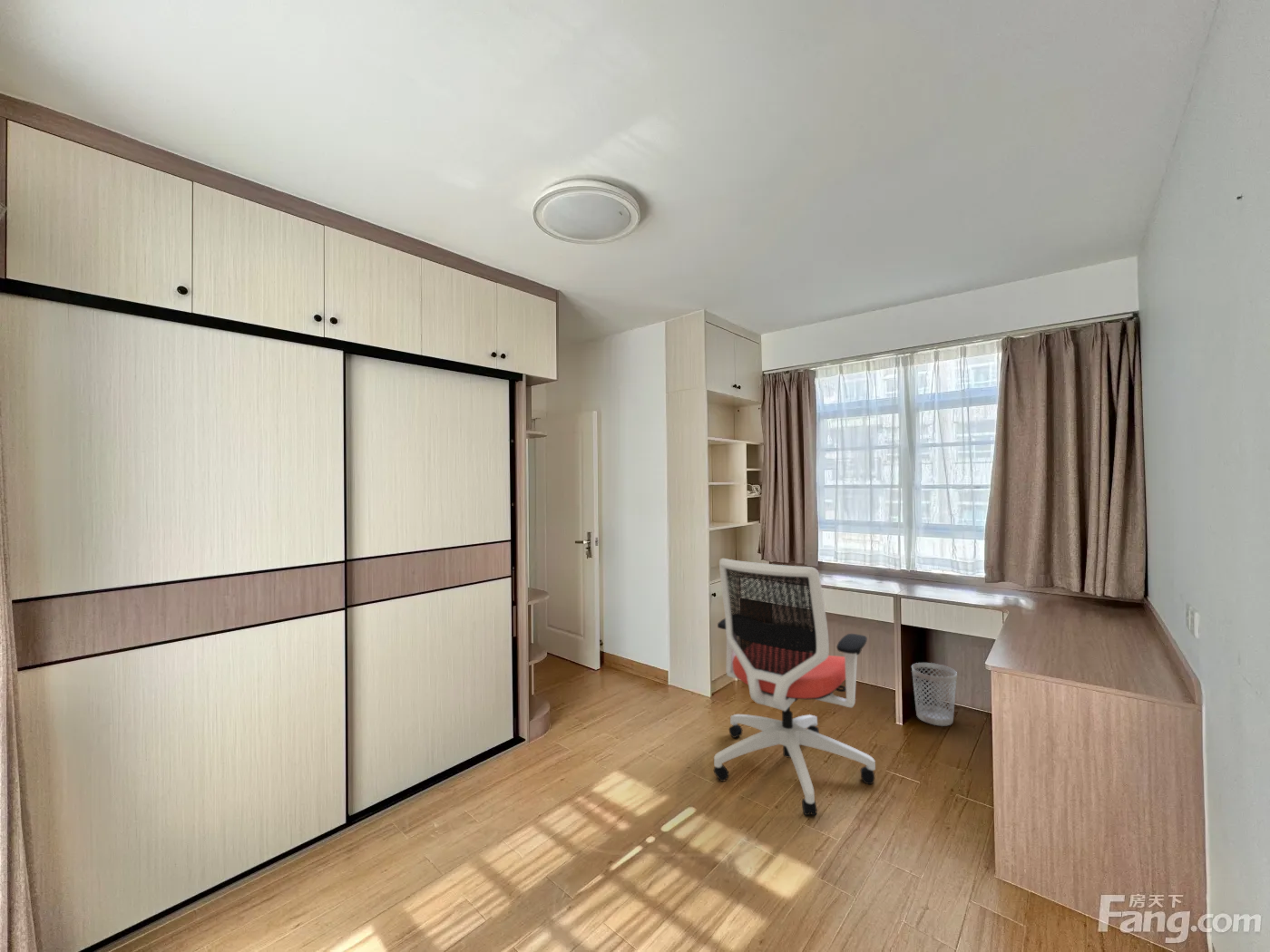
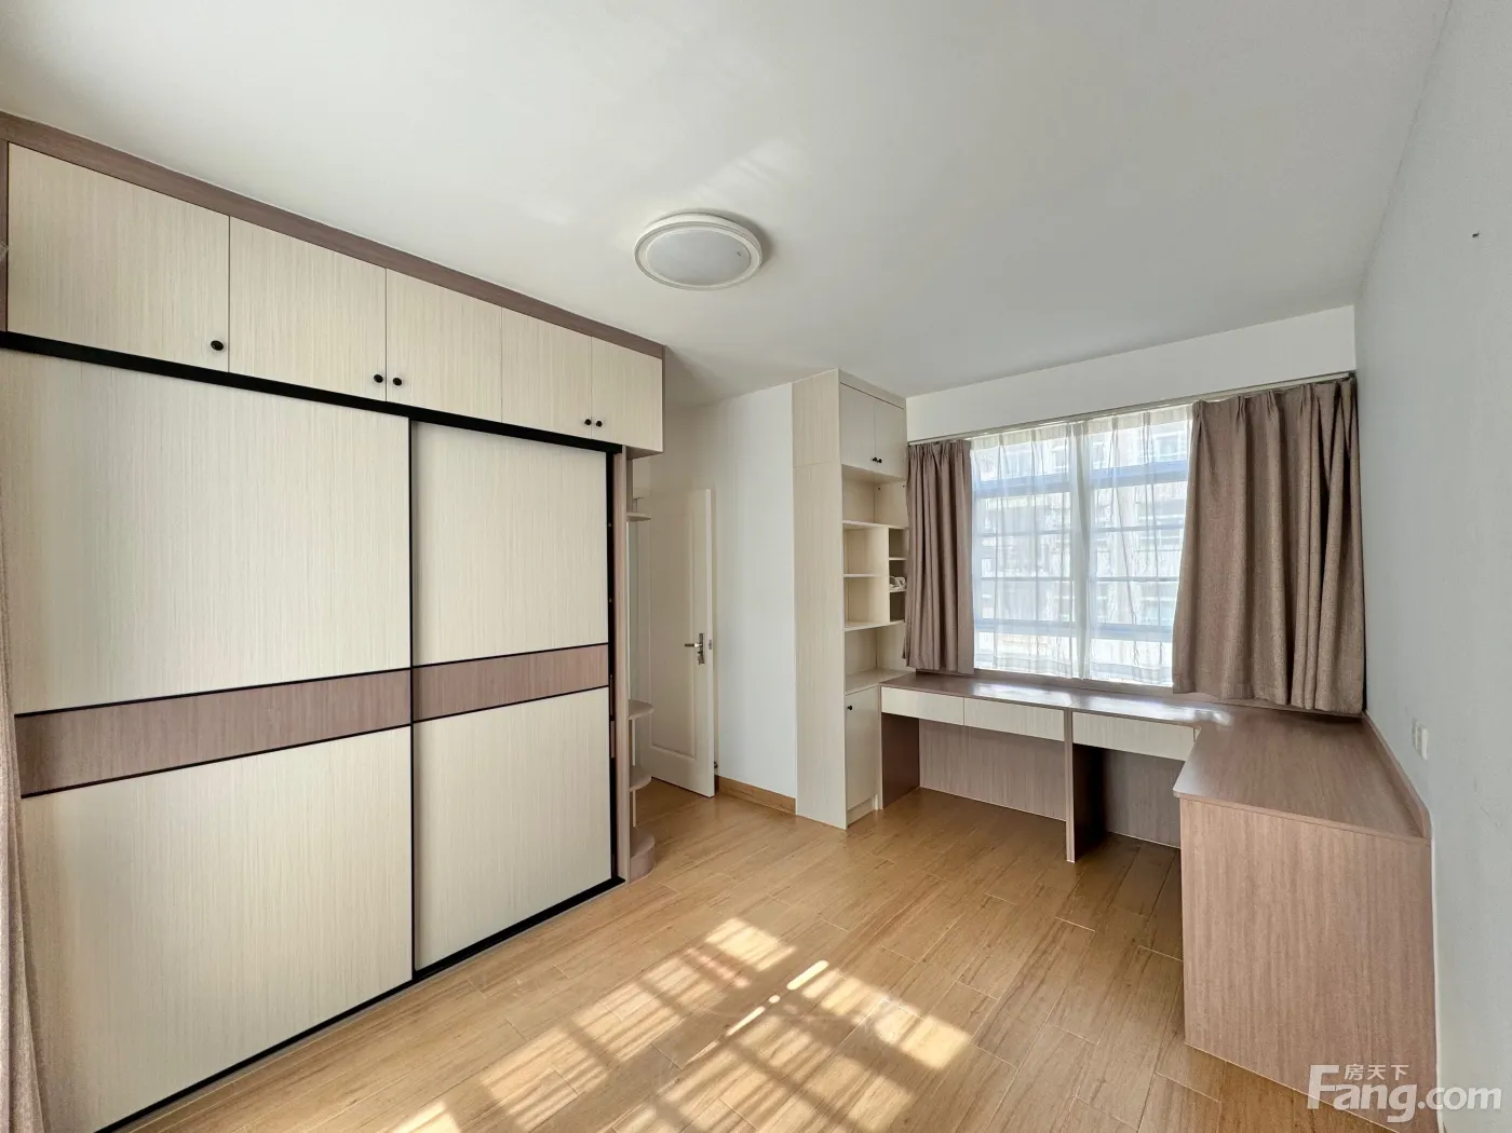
- office chair [713,558,876,816]
- wastebasket [911,662,958,727]
